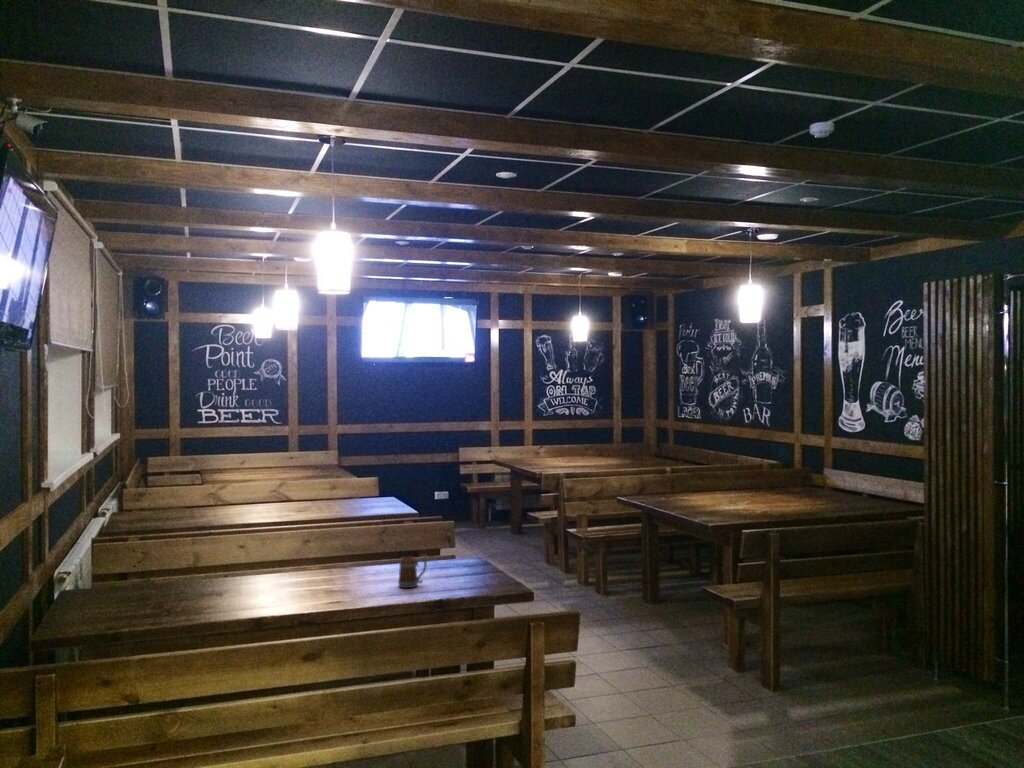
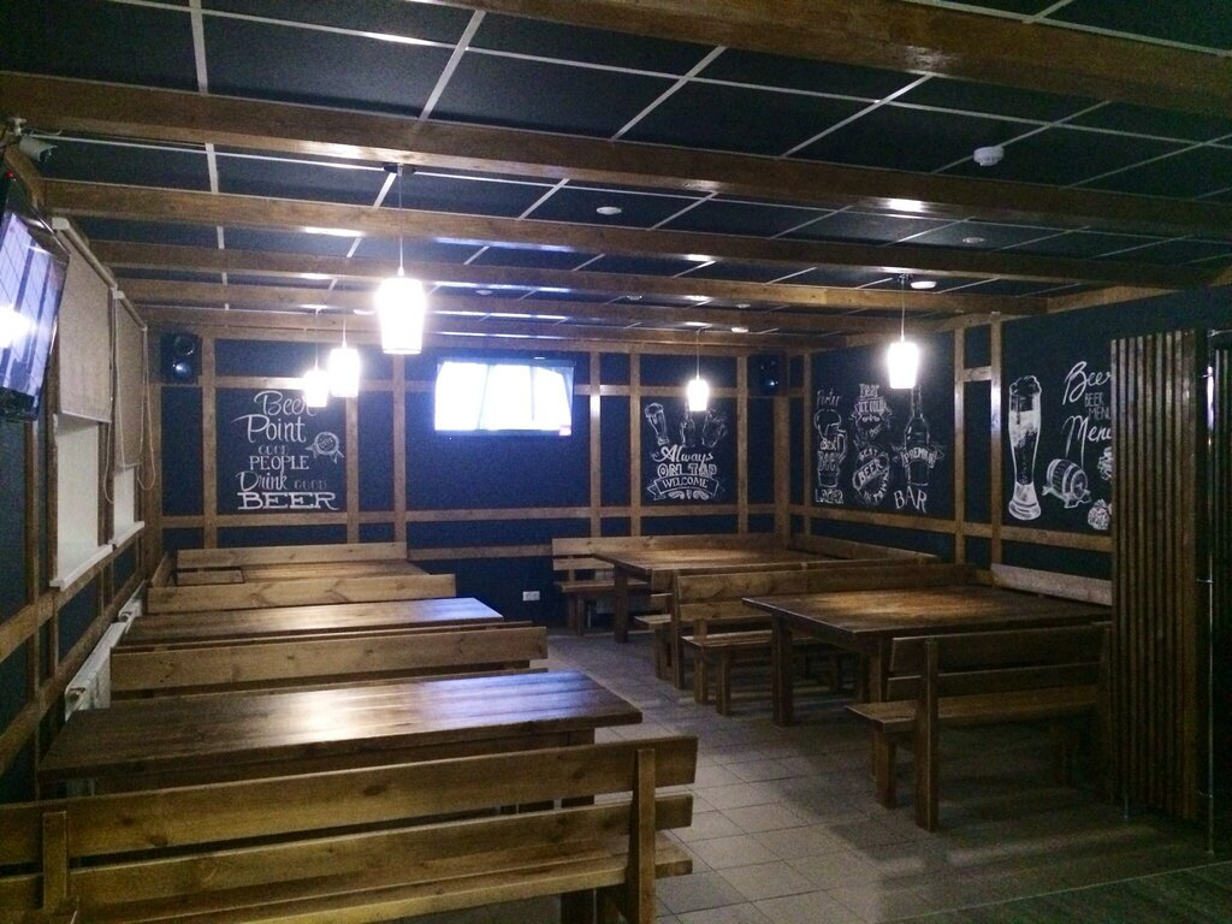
- beer mug [397,556,428,589]
